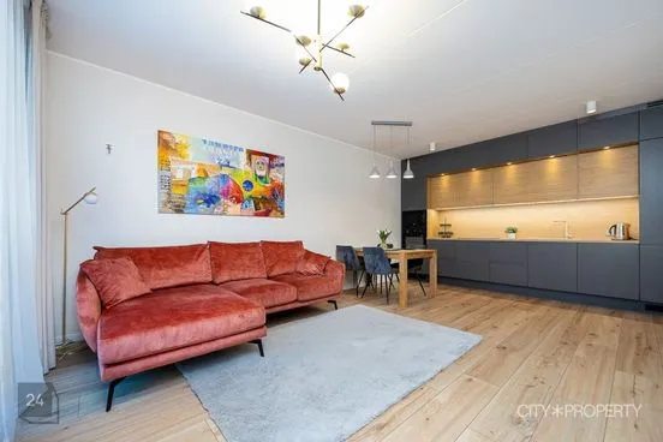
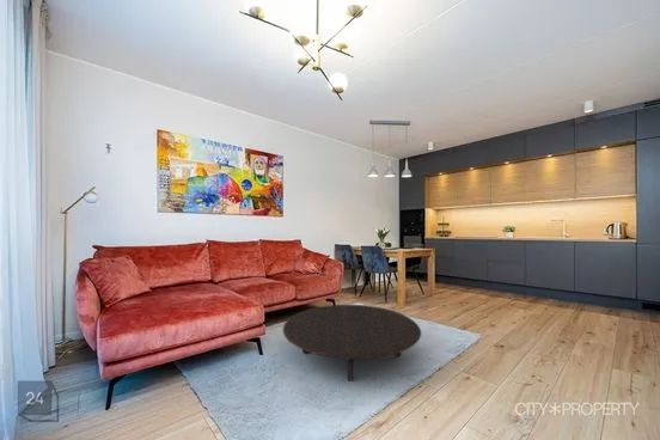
+ table [282,304,422,383]
